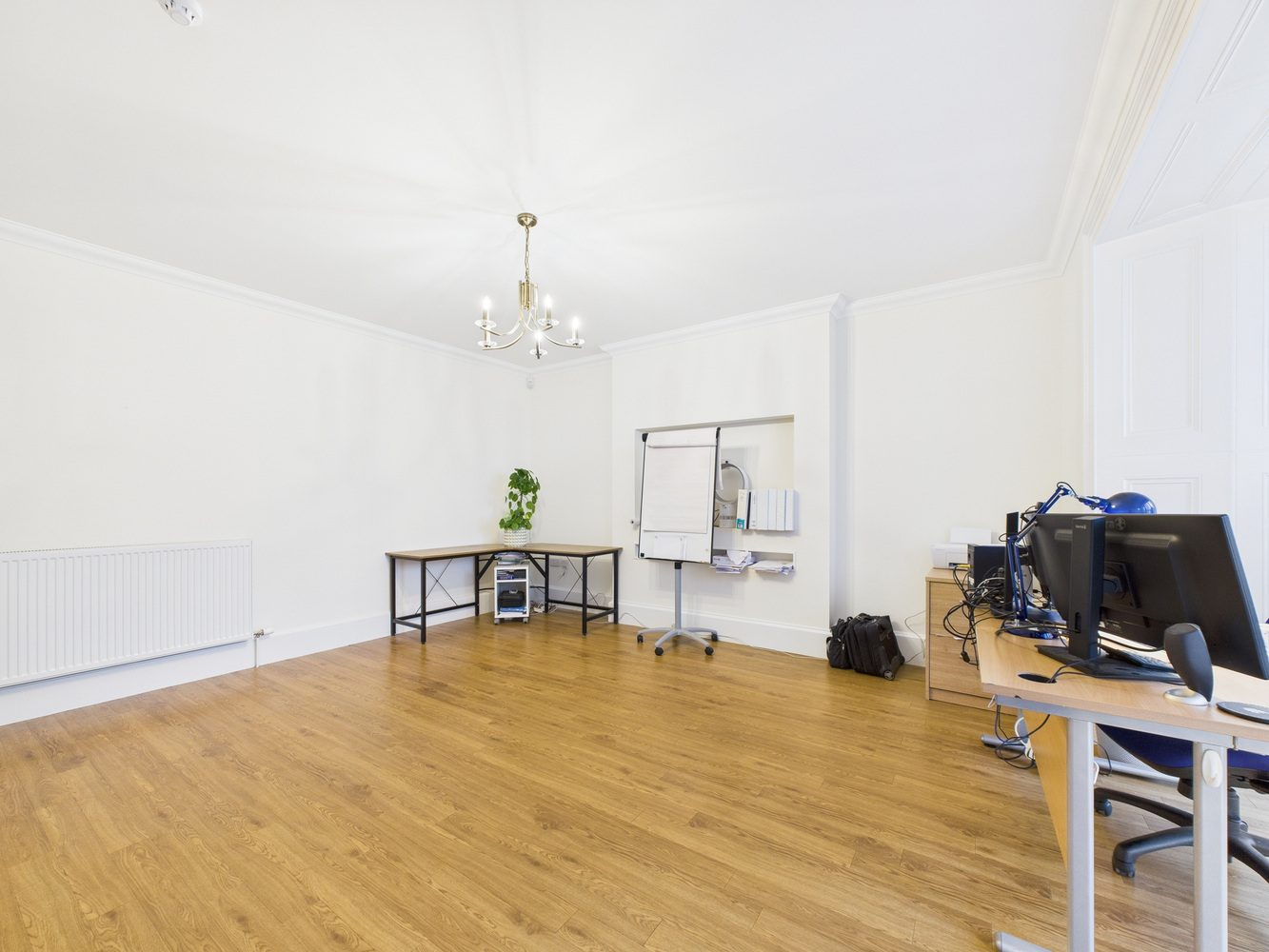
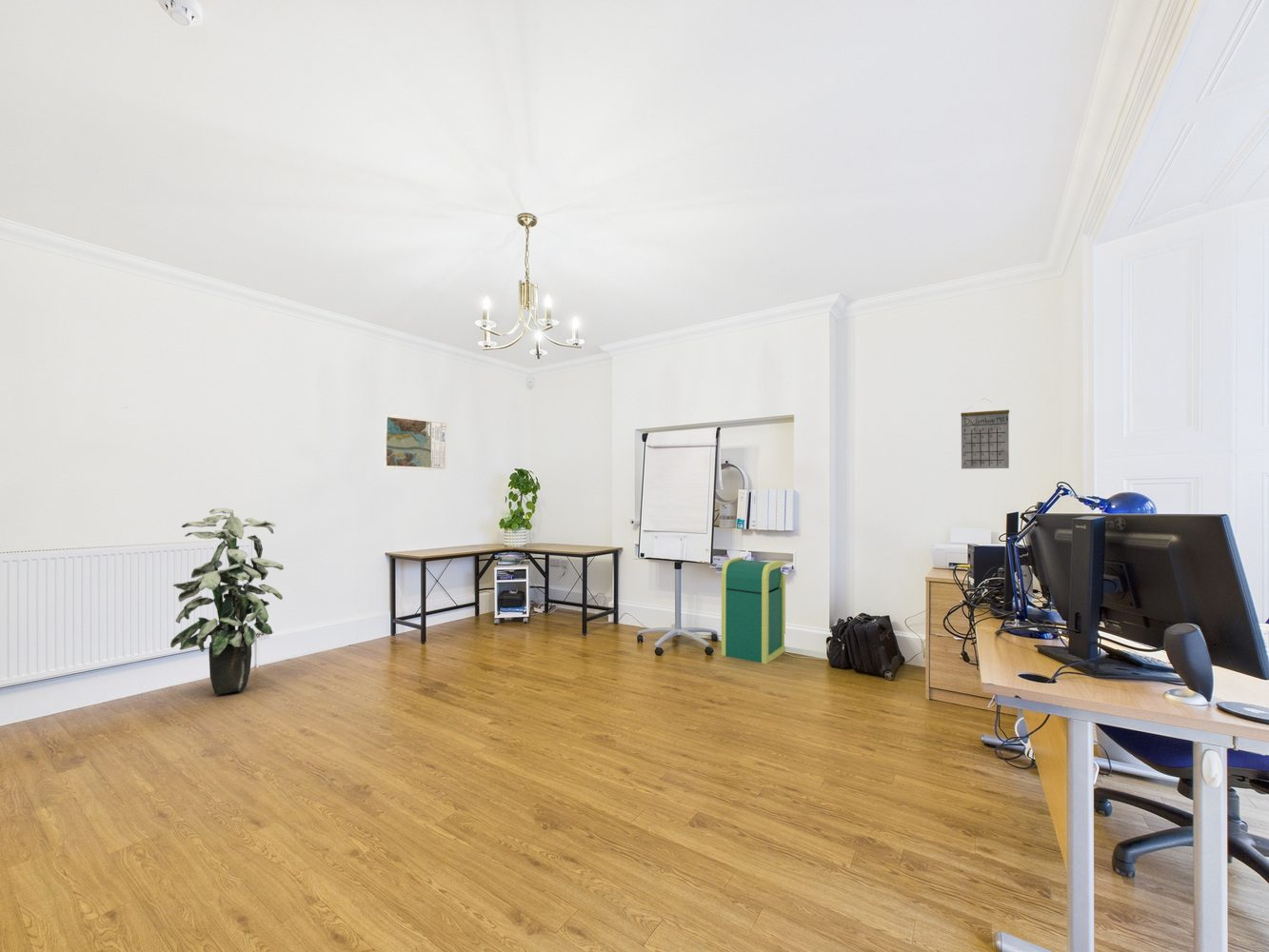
+ trash can [721,556,786,664]
+ map [383,413,449,471]
+ indoor plant [169,507,285,695]
+ calendar [960,397,1010,469]
